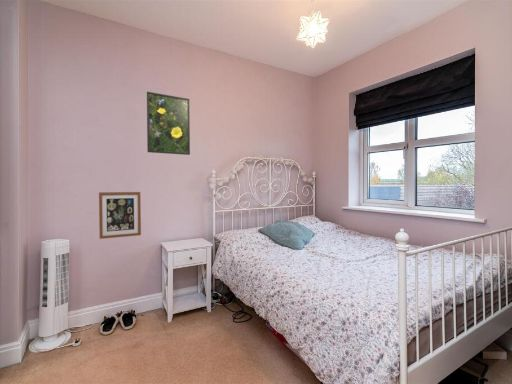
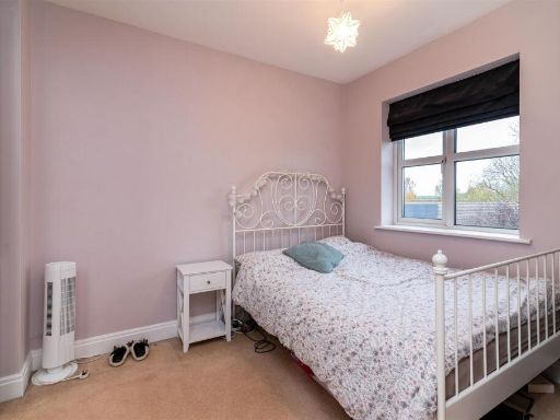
- wall art [98,191,142,240]
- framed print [146,91,191,156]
